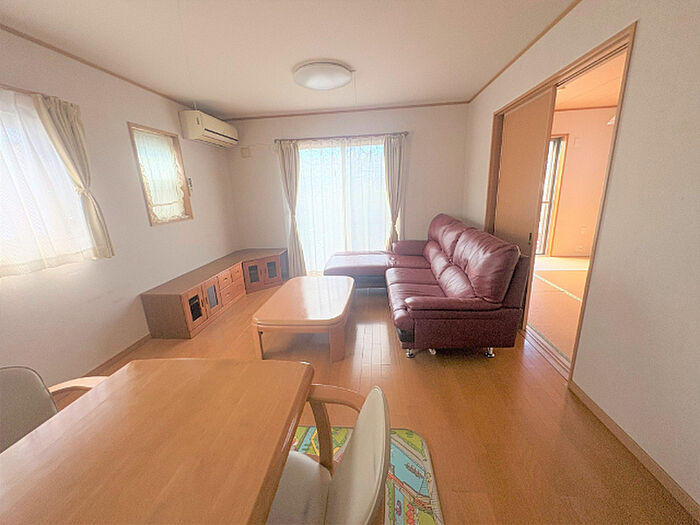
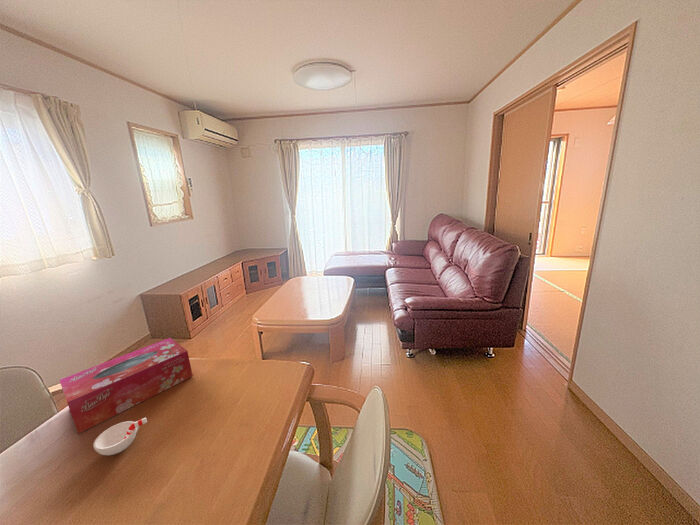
+ cup [92,416,148,456]
+ tissue box [59,337,194,434]
